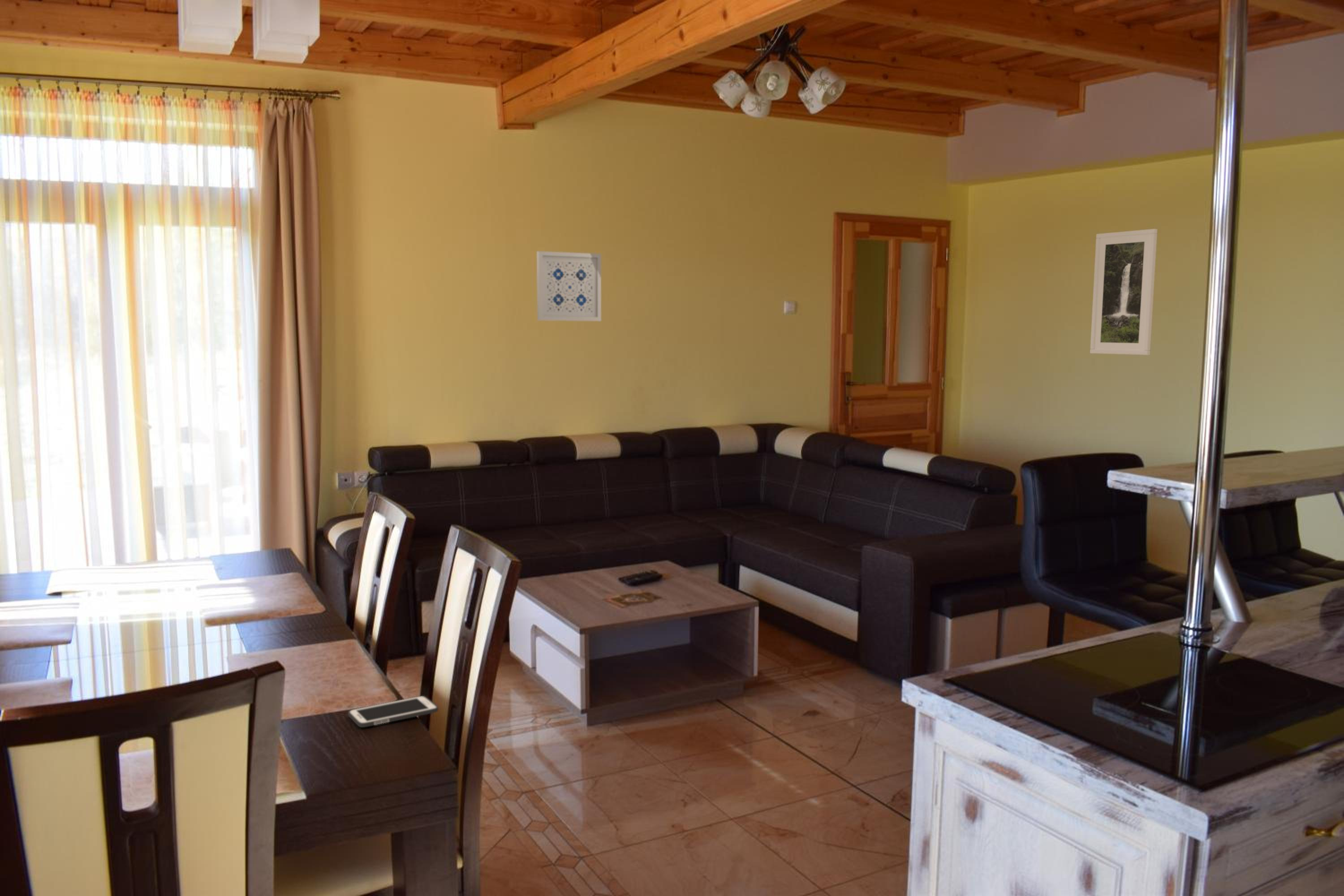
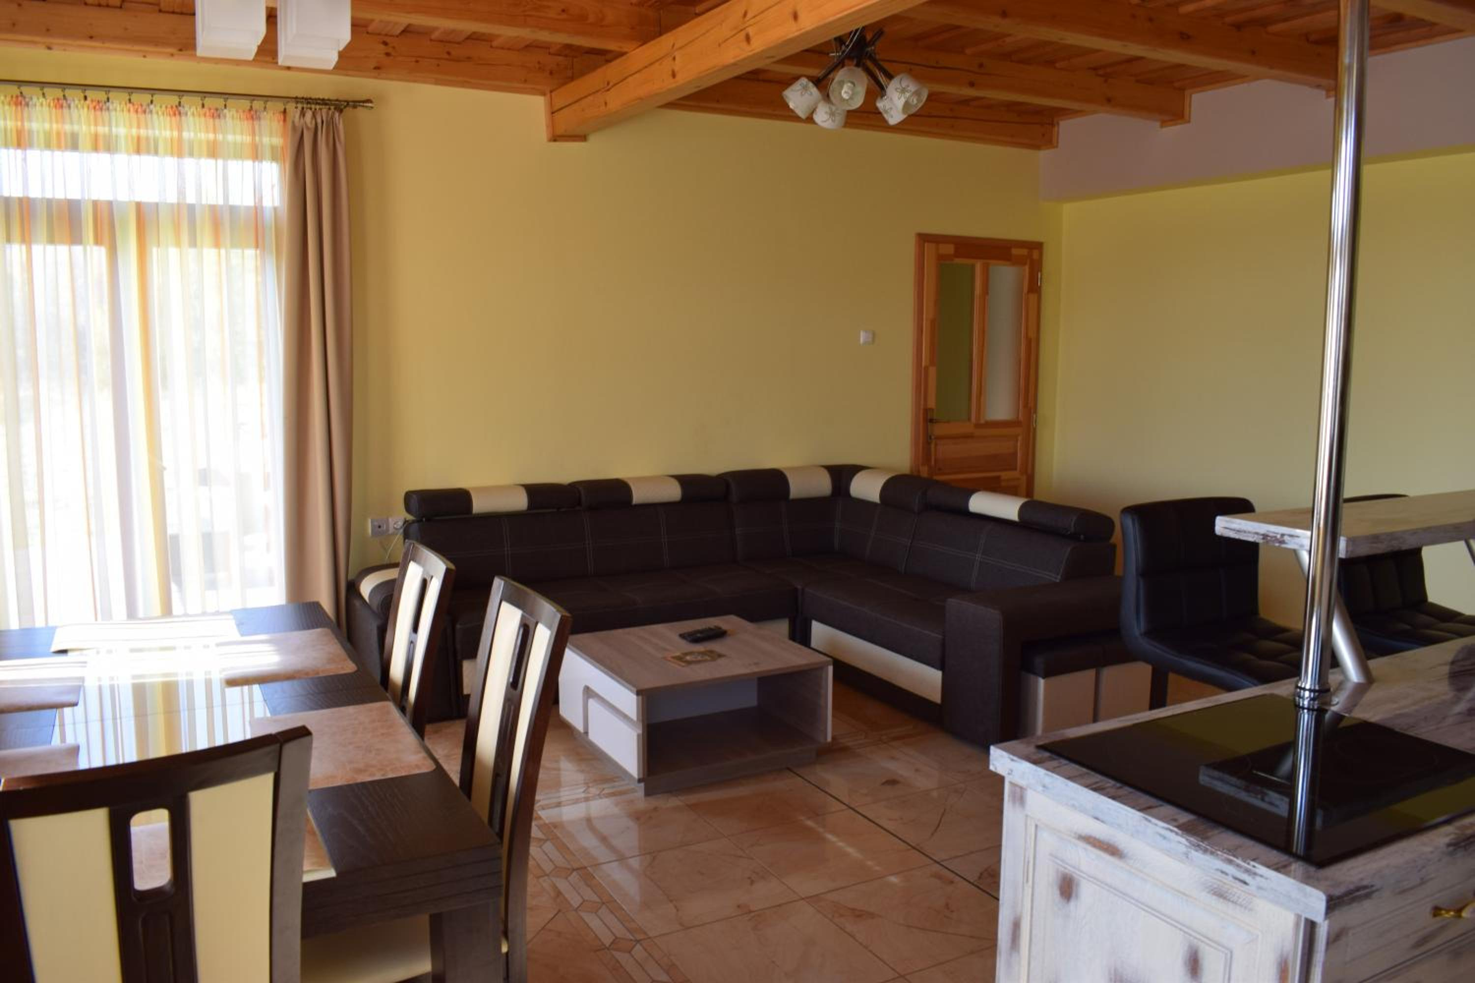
- cell phone [348,695,439,728]
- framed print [1090,228,1158,356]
- wall art [536,250,602,322]
